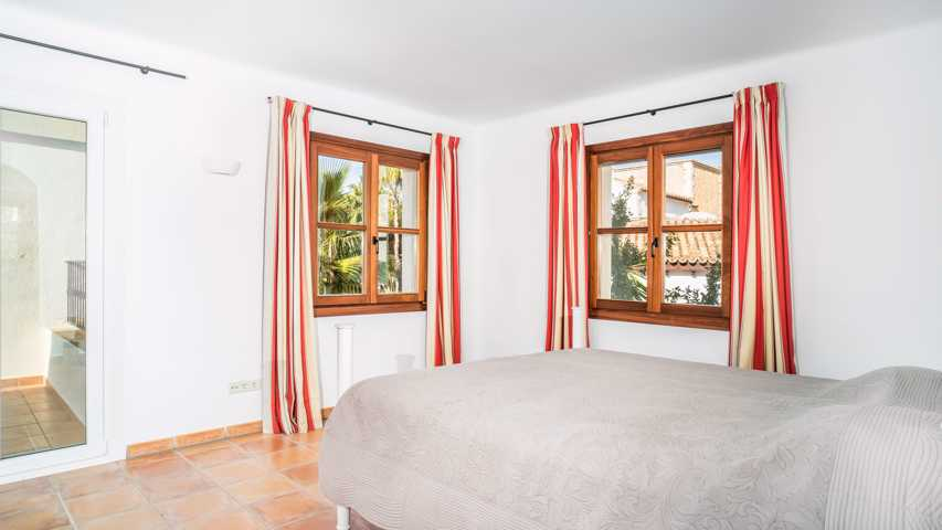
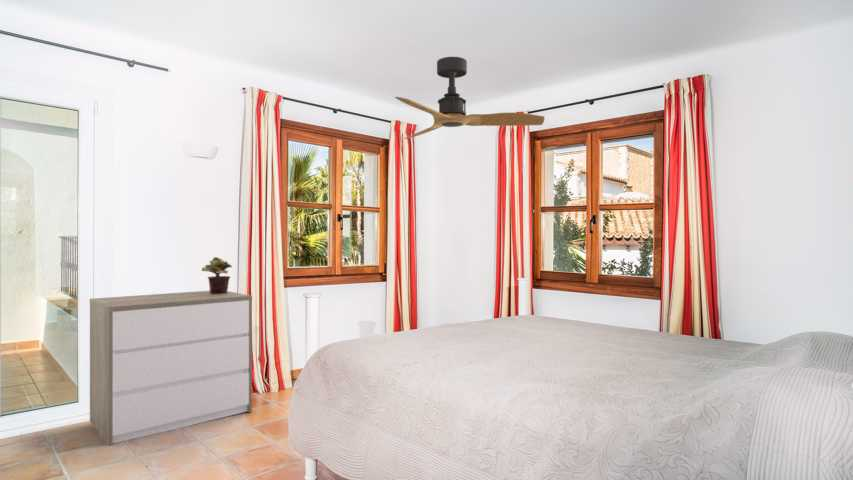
+ ceiling fan [394,56,546,140]
+ dresser [89,290,253,447]
+ potted plant [201,256,233,294]
